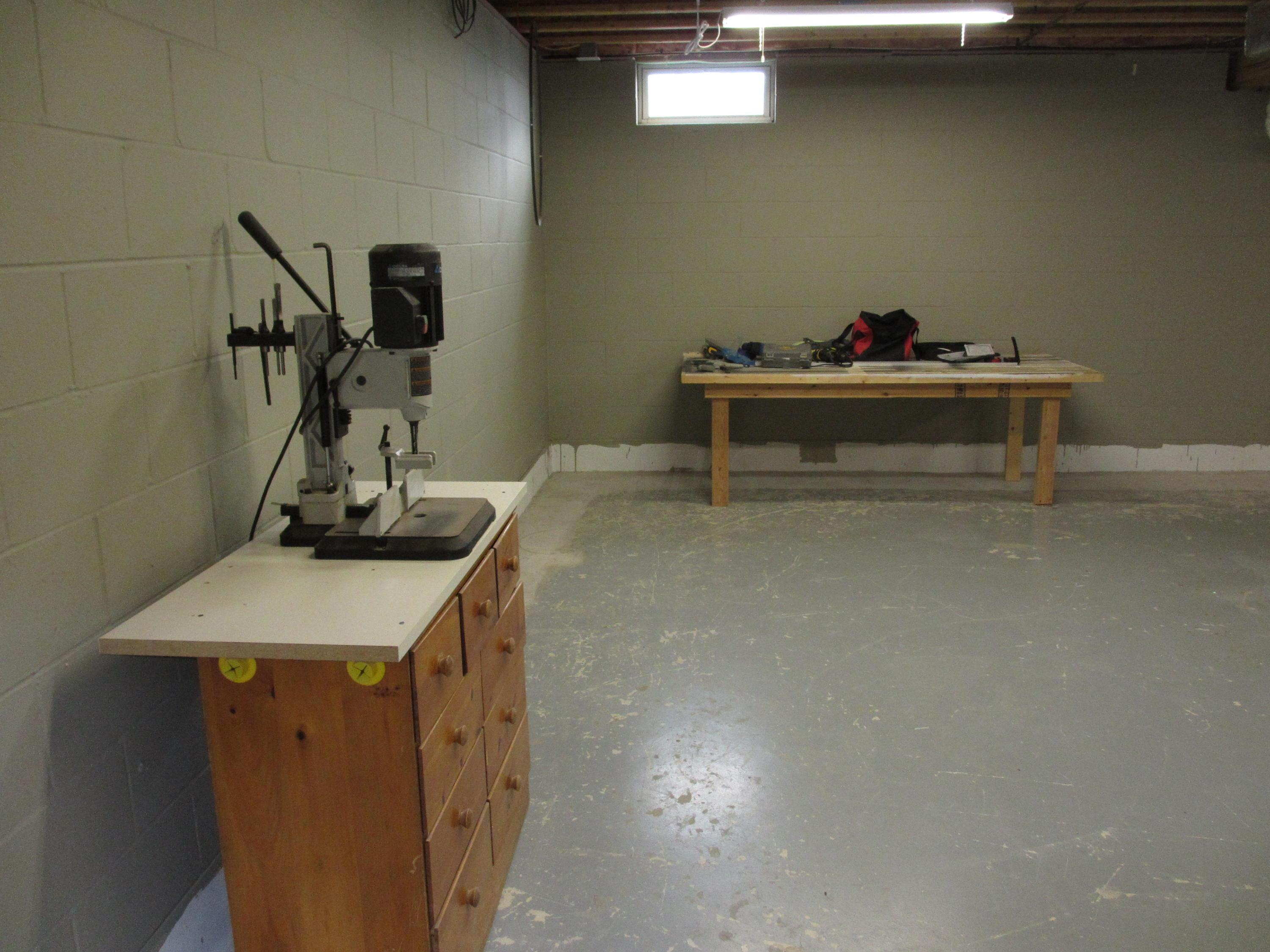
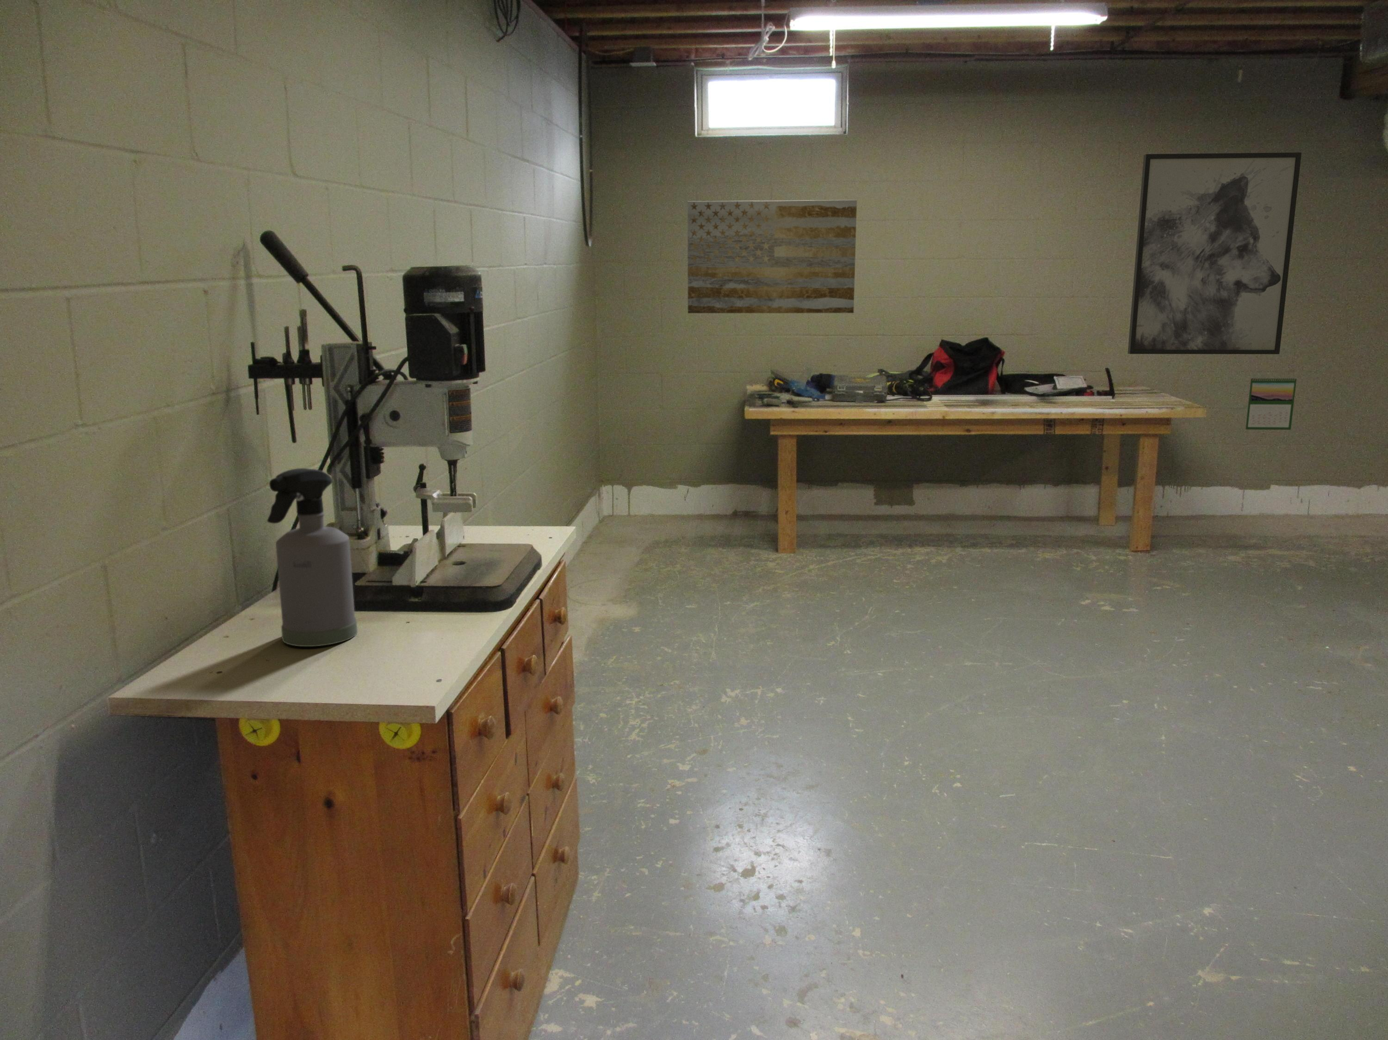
+ wall art [1127,152,1302,355]
+ spray bottle [267,468,358,647]
+ calendar [1245,376,1297,430]
+ wall art [687,200,857,314]
